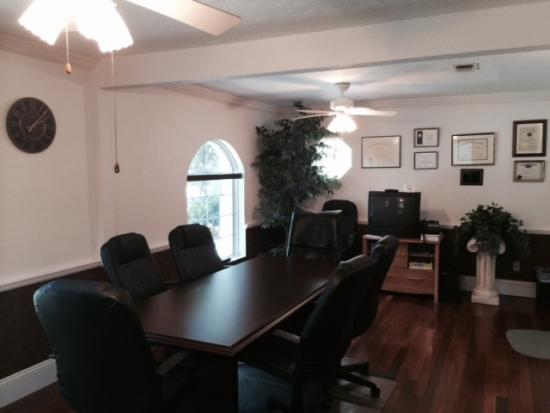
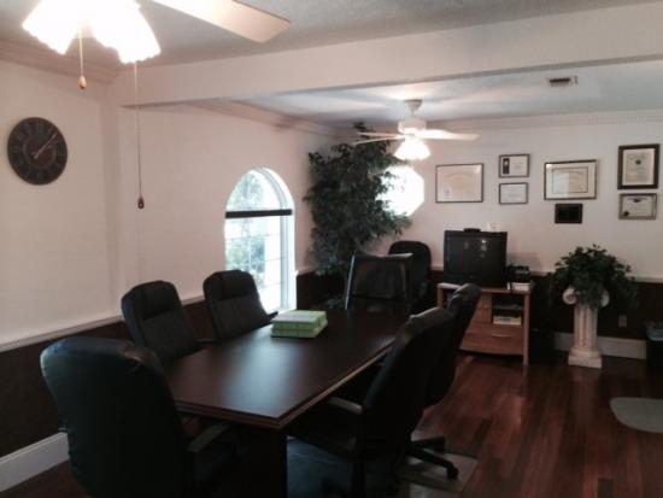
+ stack of books [268,309,328,339]
